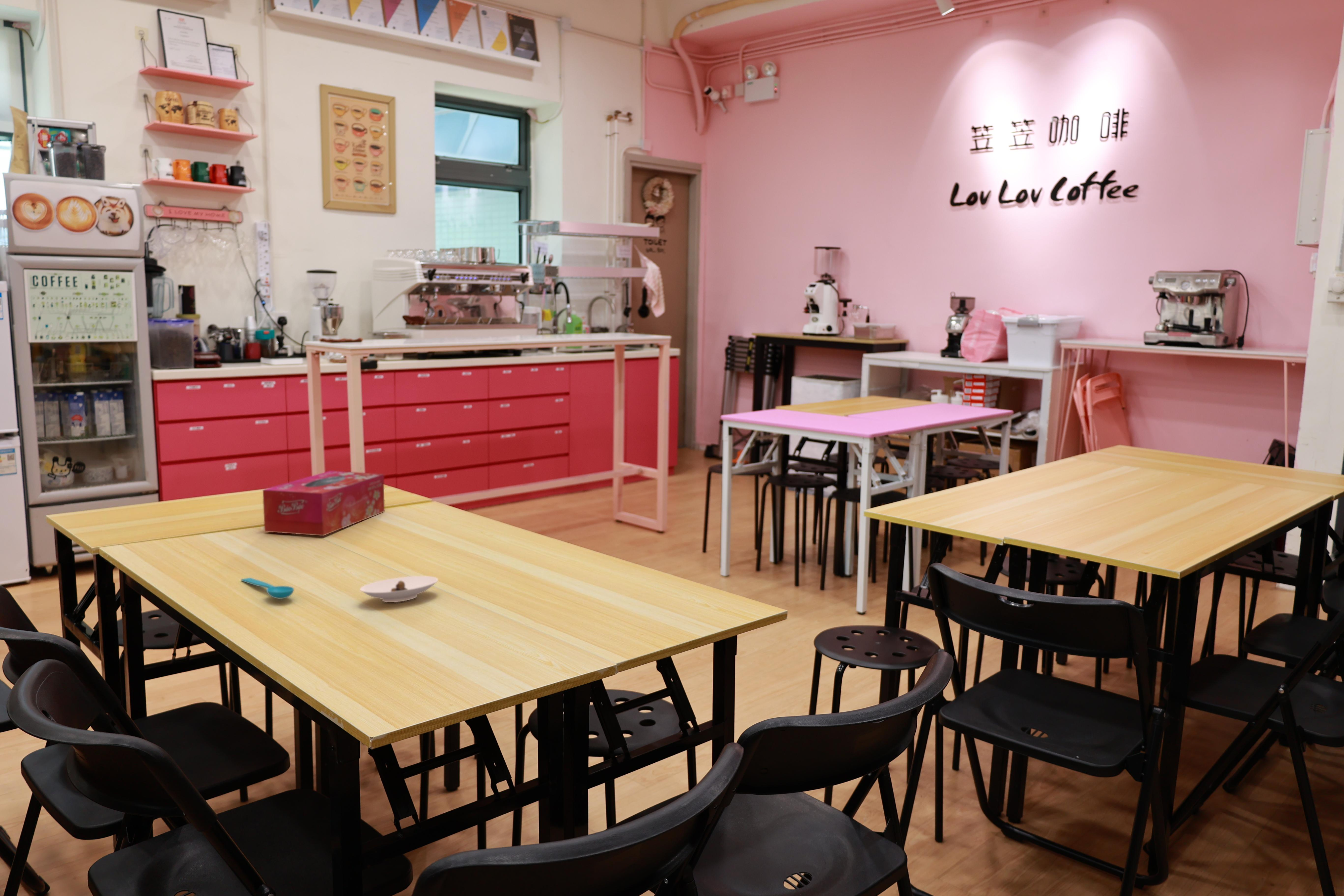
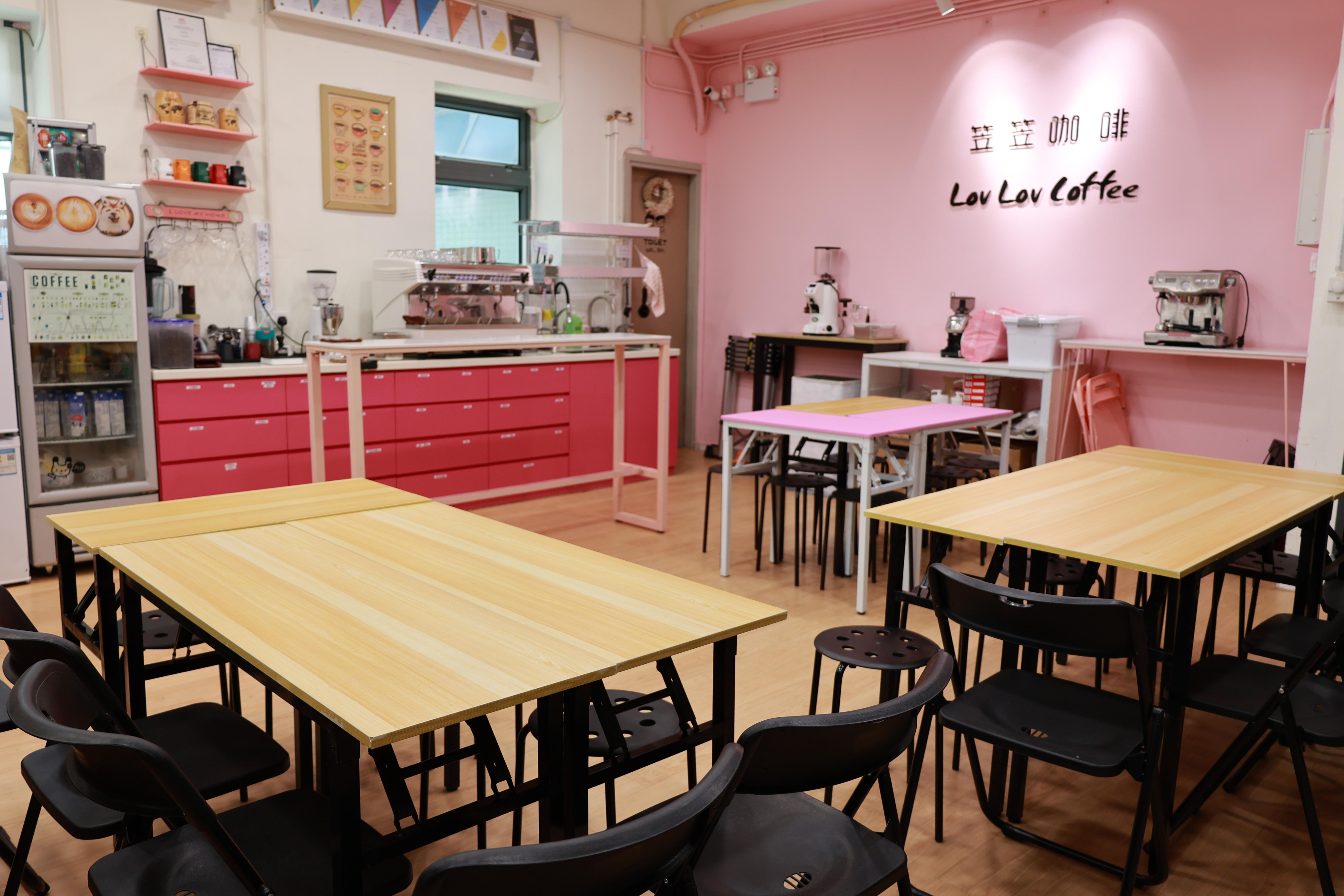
- spoon [241,577,294,599]
- tissue box [263,470,385,536]
- saucer [360,576,438,603]
